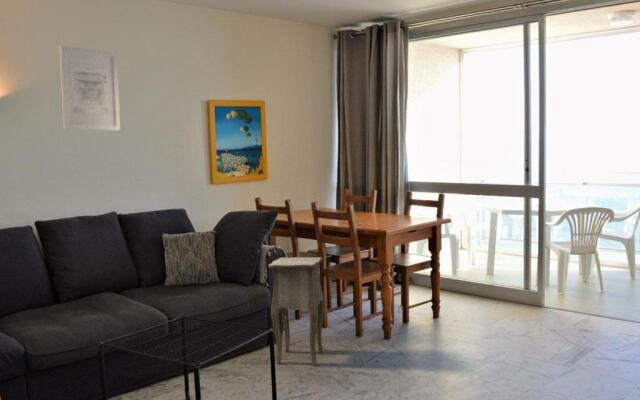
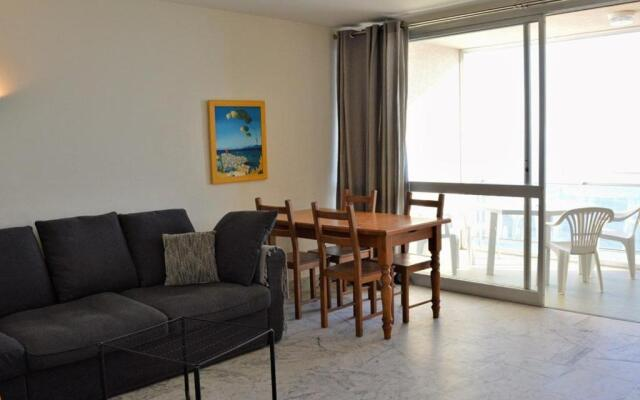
- wall art [59,44,121,131]
- side table [267,256,325,366]
